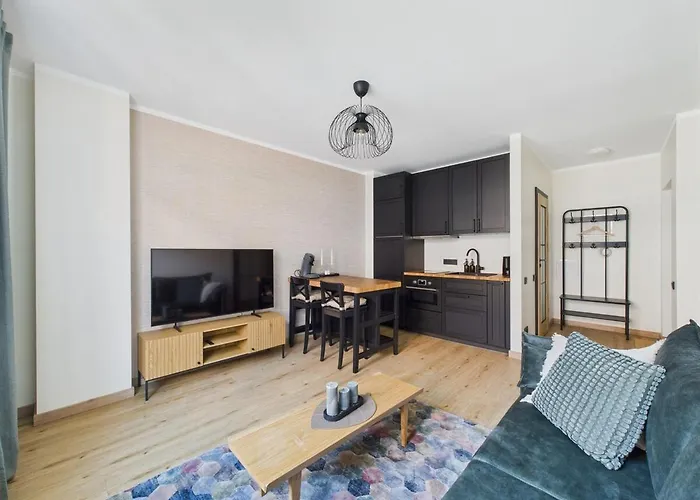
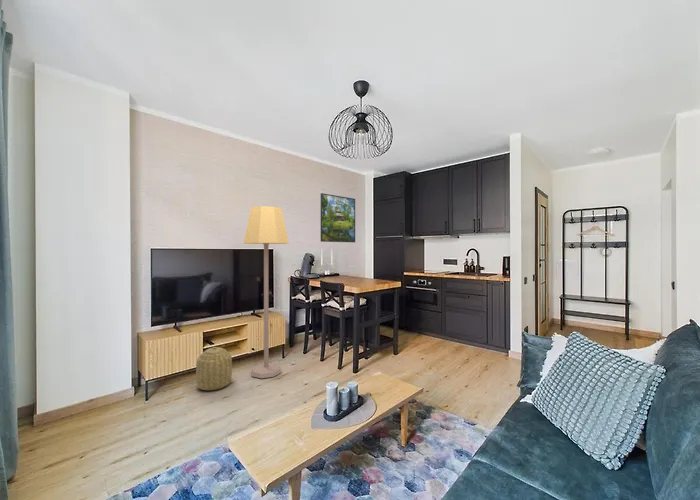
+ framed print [320,192,356,243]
+ lamp [243,205,290,379]
+ basket [195,346,233,391]
